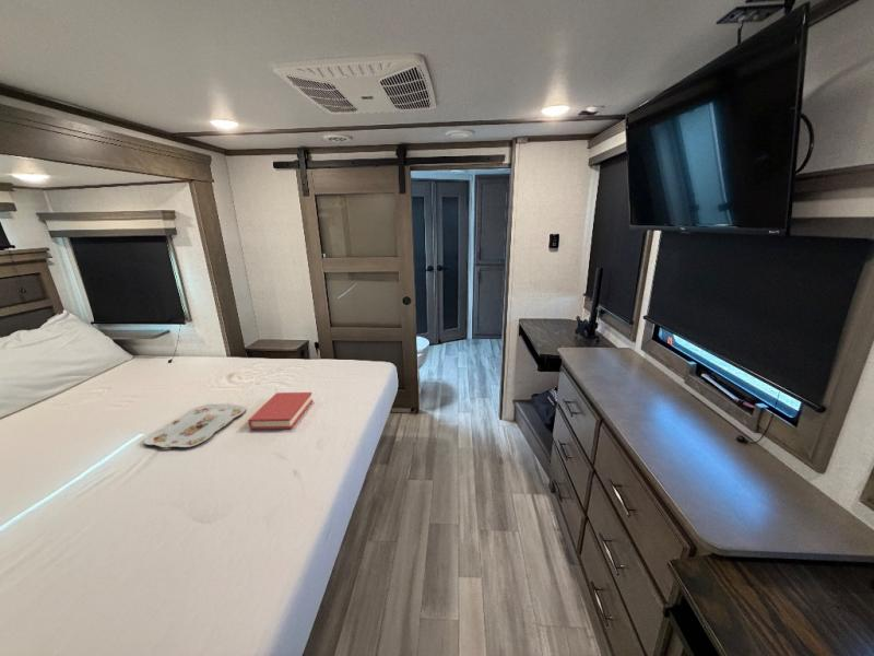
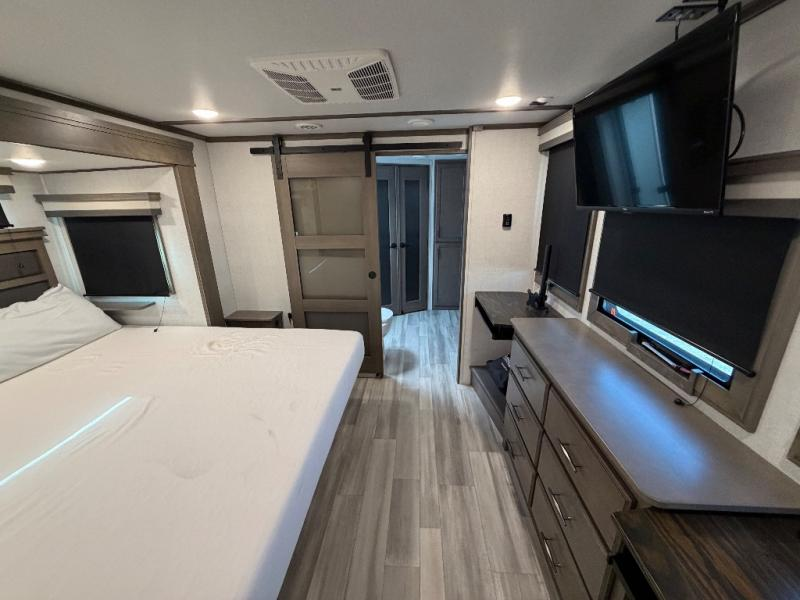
- hardback book [247,391,314,431]
- serving tray [143,402,247,448]
